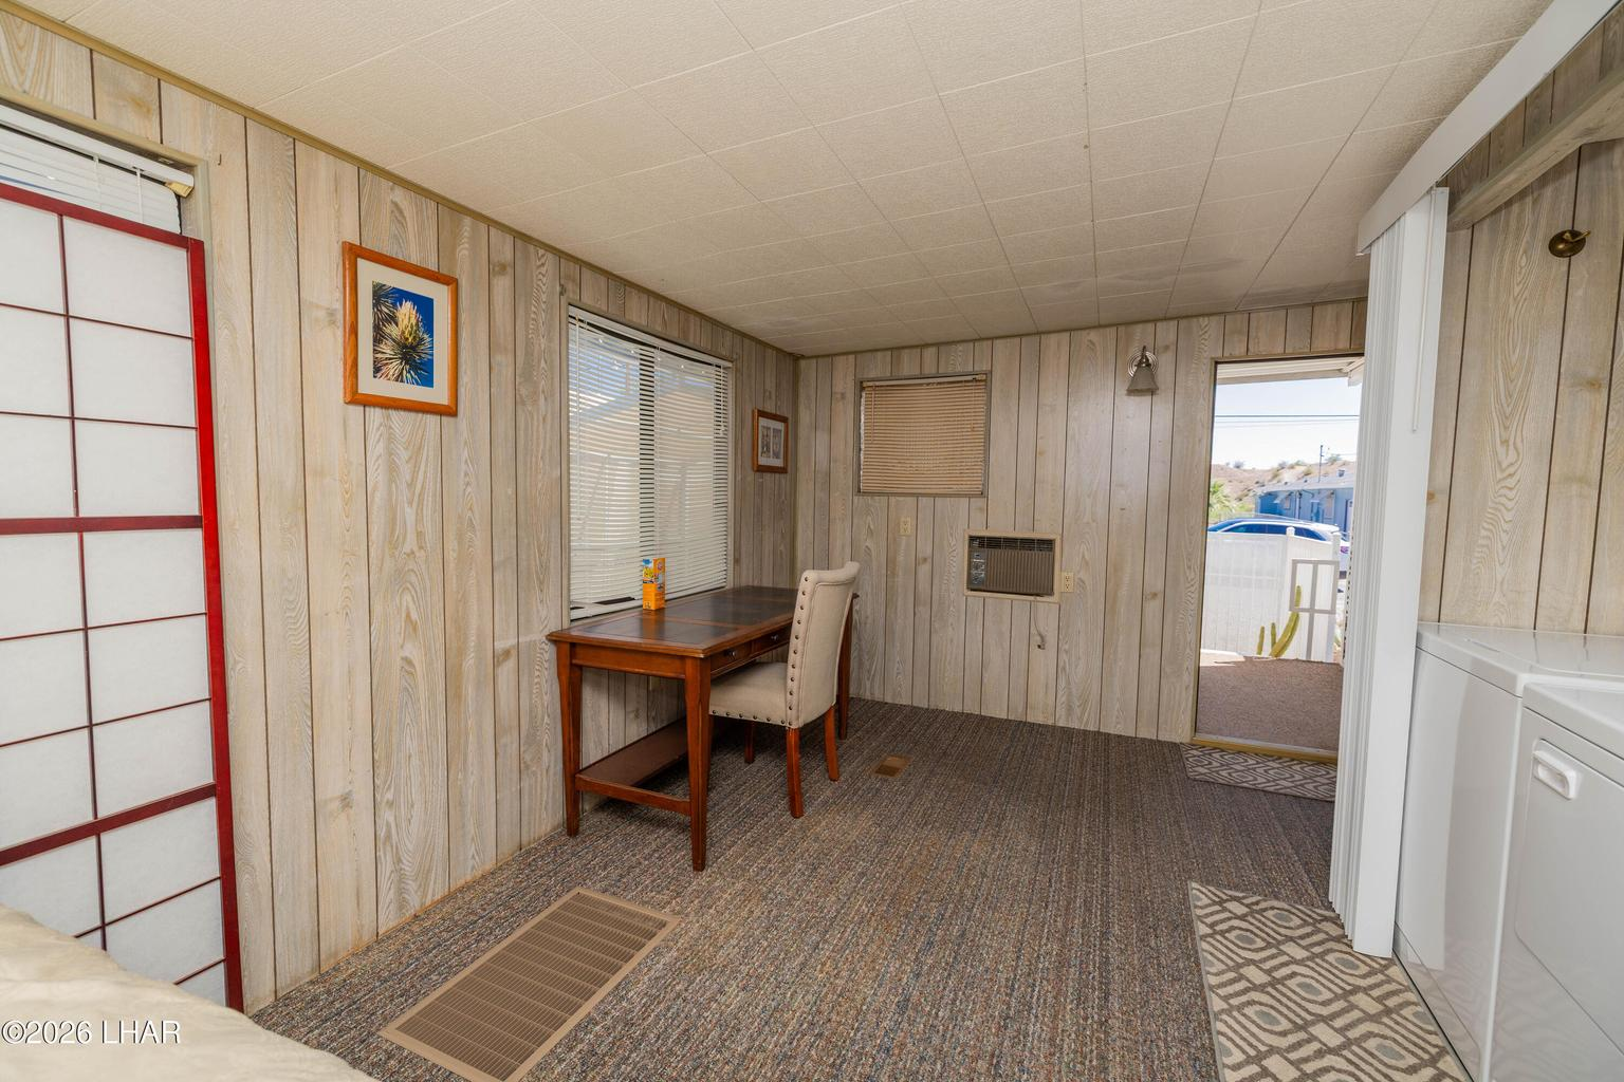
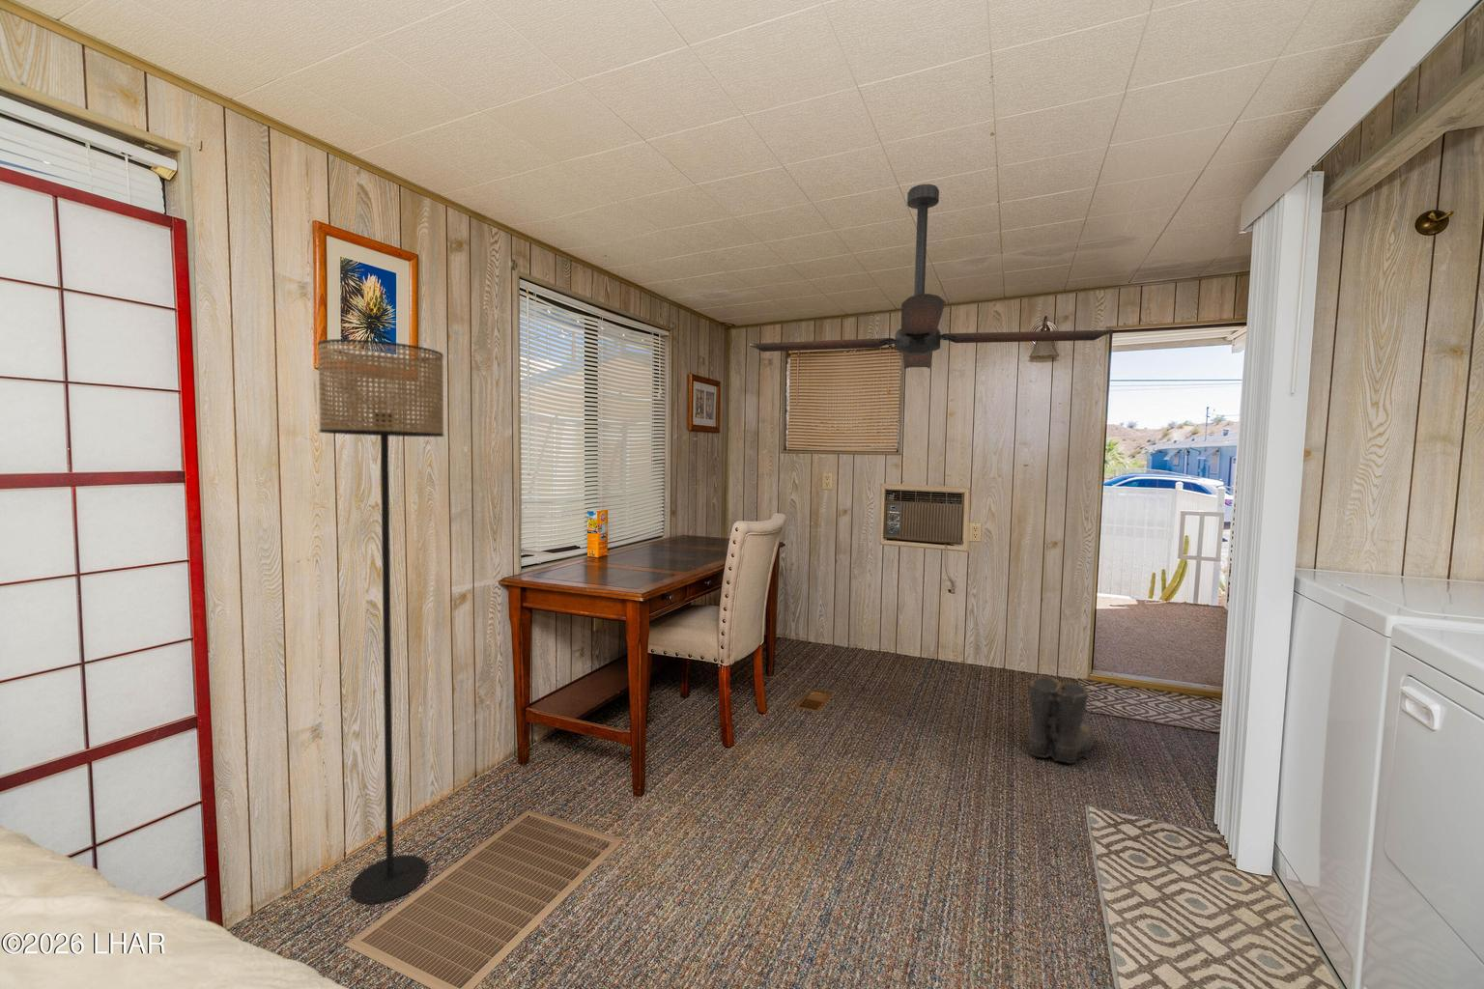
+ floor lamp [317,338,444,905]
+ ceiling fan [749,183,1113,370]
+ boots [1025,677,1094,764]
